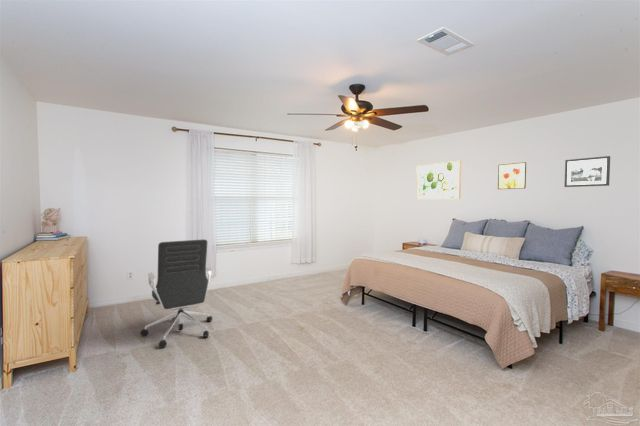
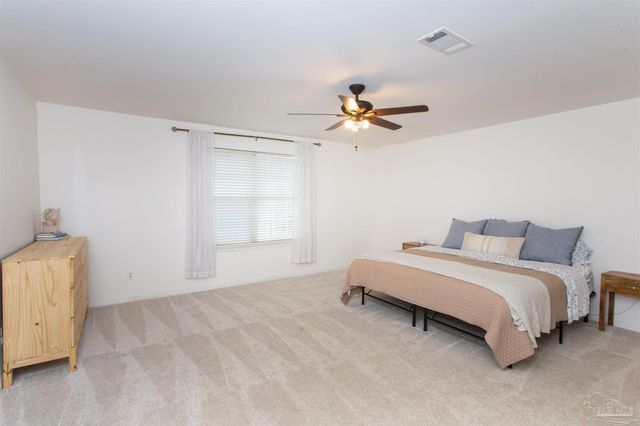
- picture frame [564,155,611,188]
- wall art [415,160,462,200]
- wall art [497,161,527,190]
- office chair [140,238,213,349]
